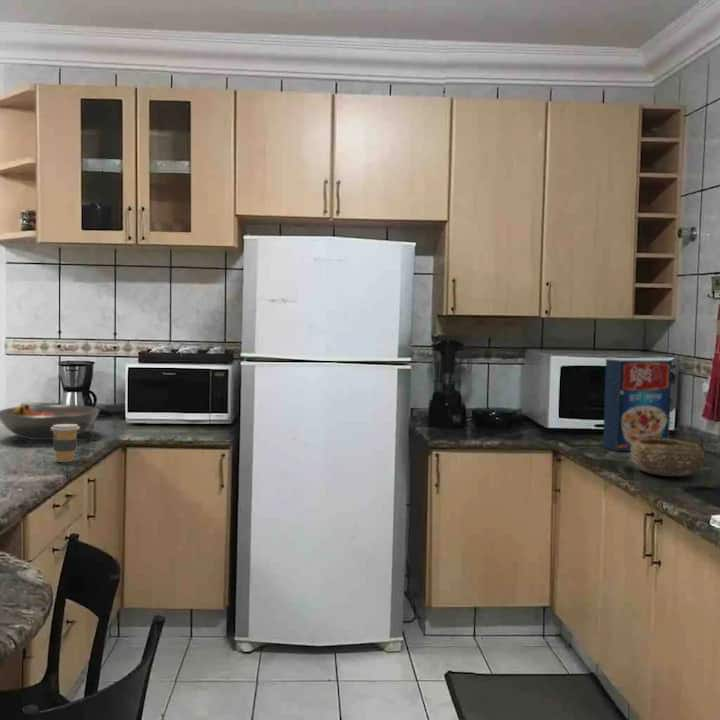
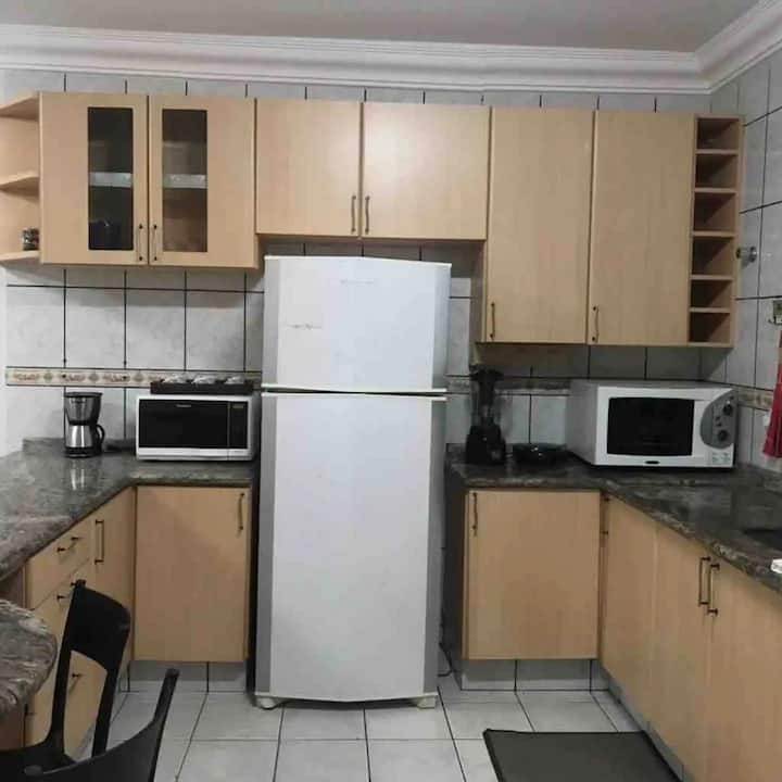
- cereal box [602,358,673,452]
- coffee cup [51,424,80,463]
- bowl [630,438,706,478]
- fruit bowl [0,403,101,441]
